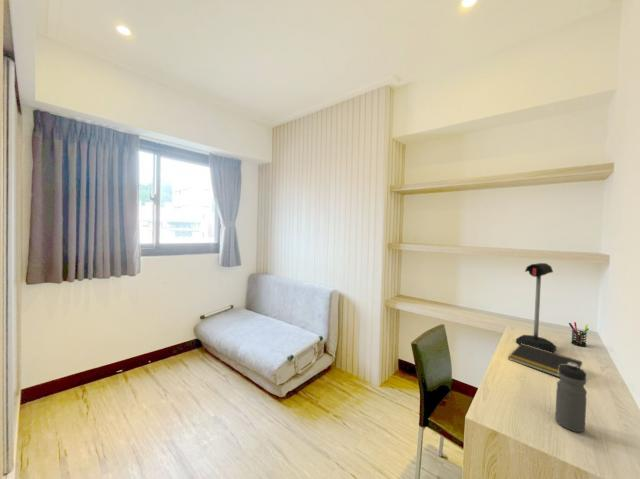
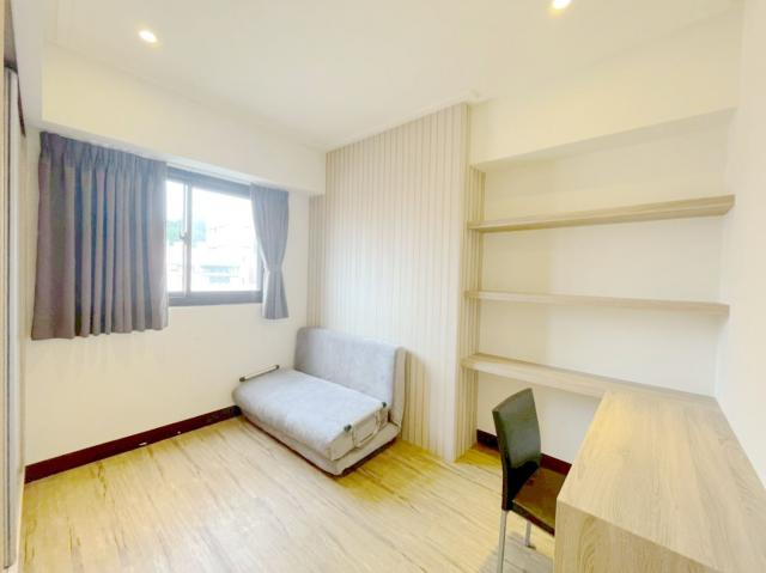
- notepad [507,343,583,378]
- mailbox [515,262,557,353]
- pen holder [568,321,590,347]
- water bottle [554,363,588,433]
